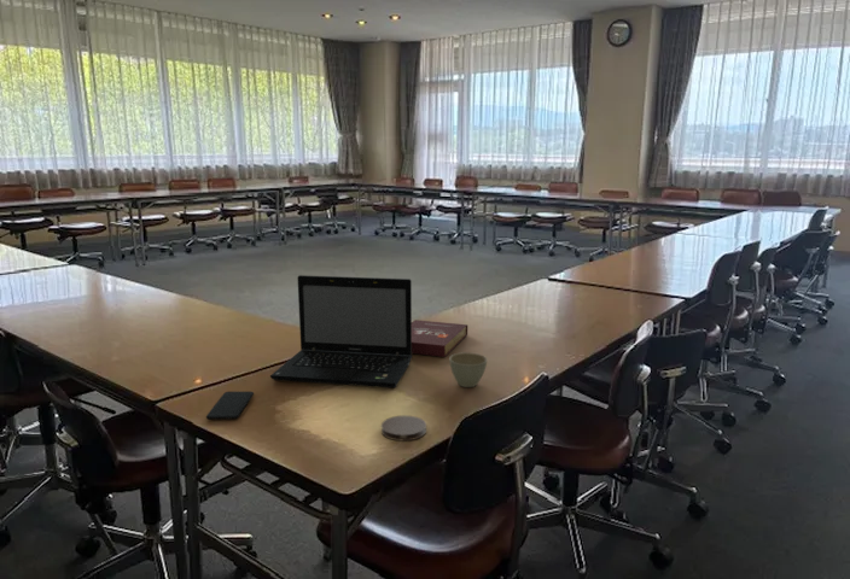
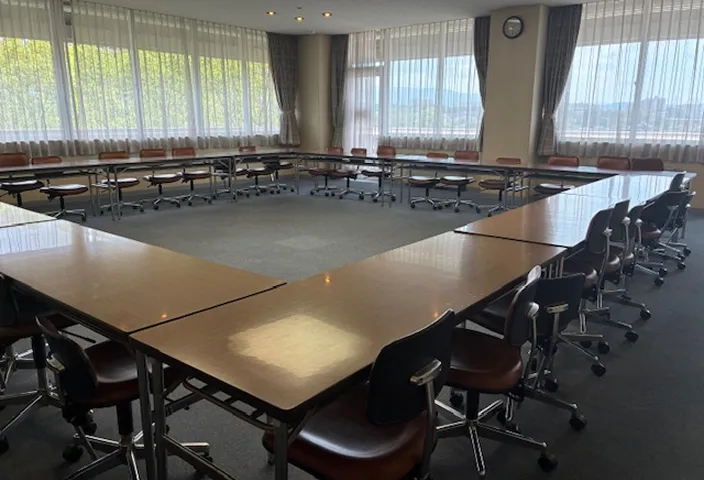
- smartphone [205,391,255,421]
- flower pot [448,351,489,388]
- coaster [380,414,427,441]
- laptop [269,274,413,390]
- book [412,318,468,358]
